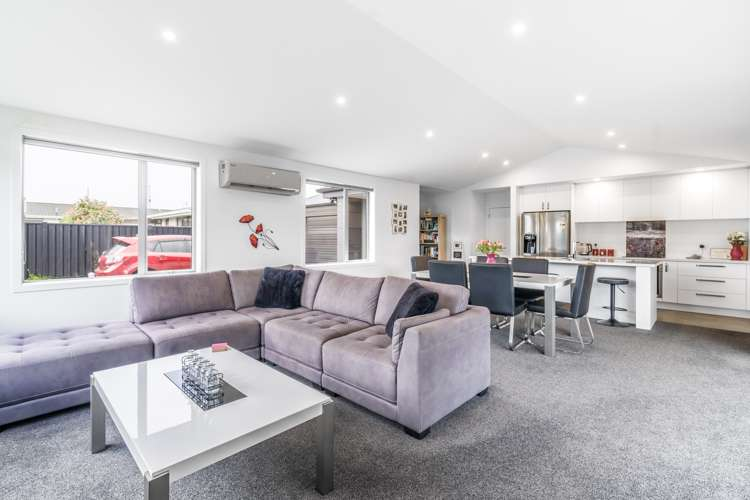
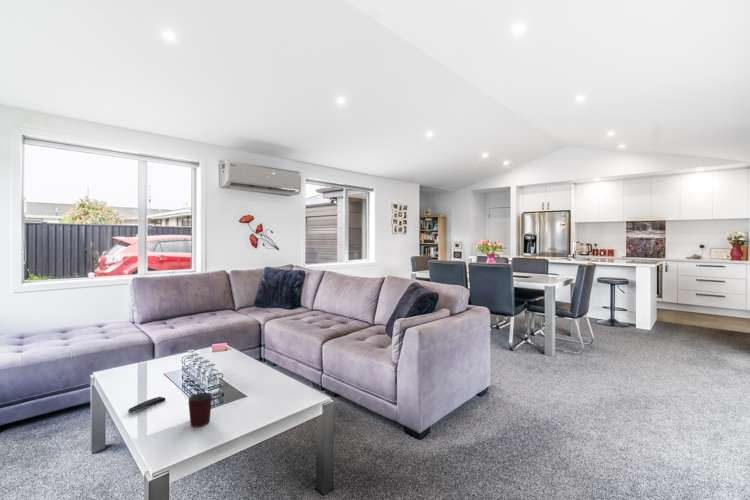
+ mug [188,392,213,428]
+ remote control [127,396,166,414]
